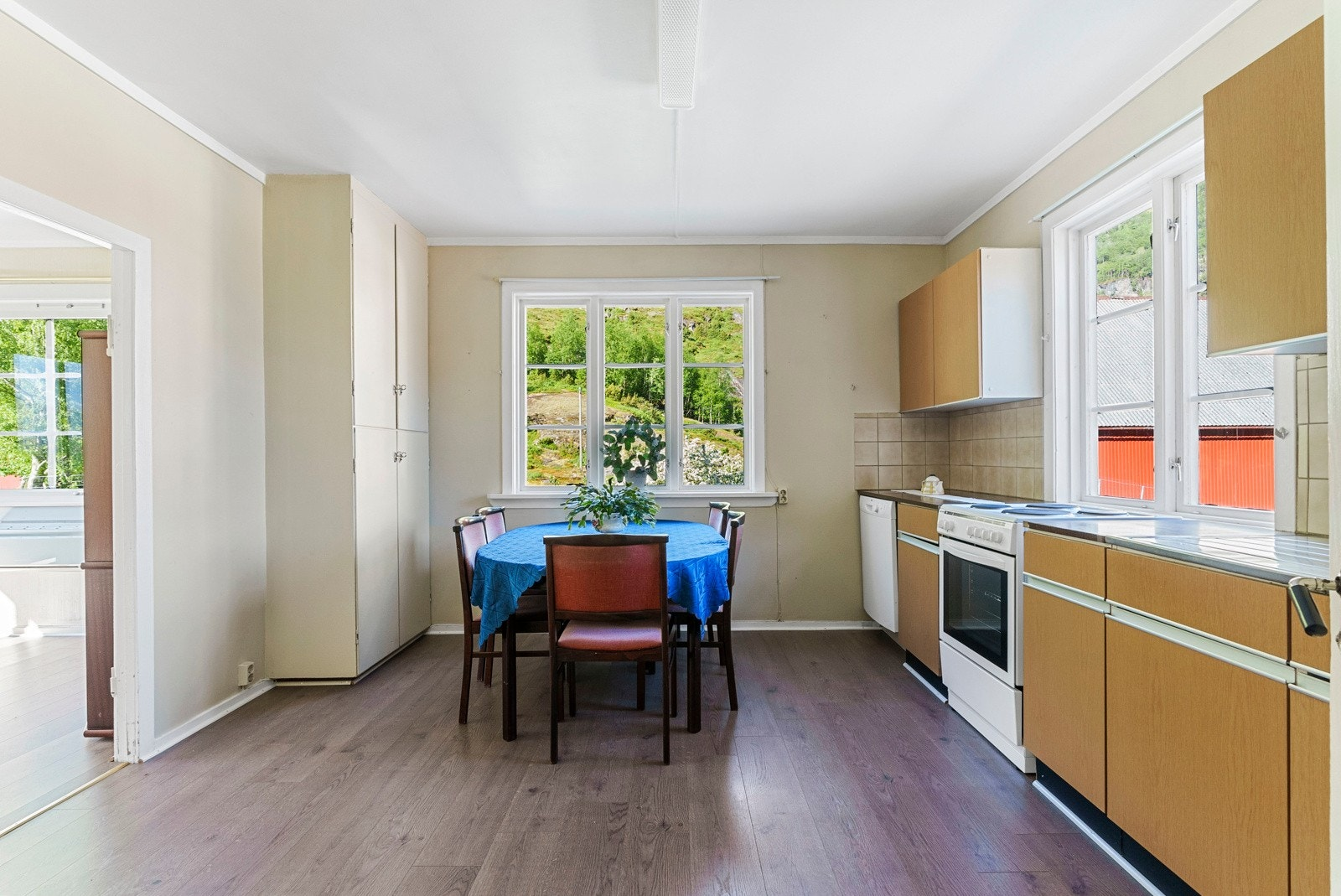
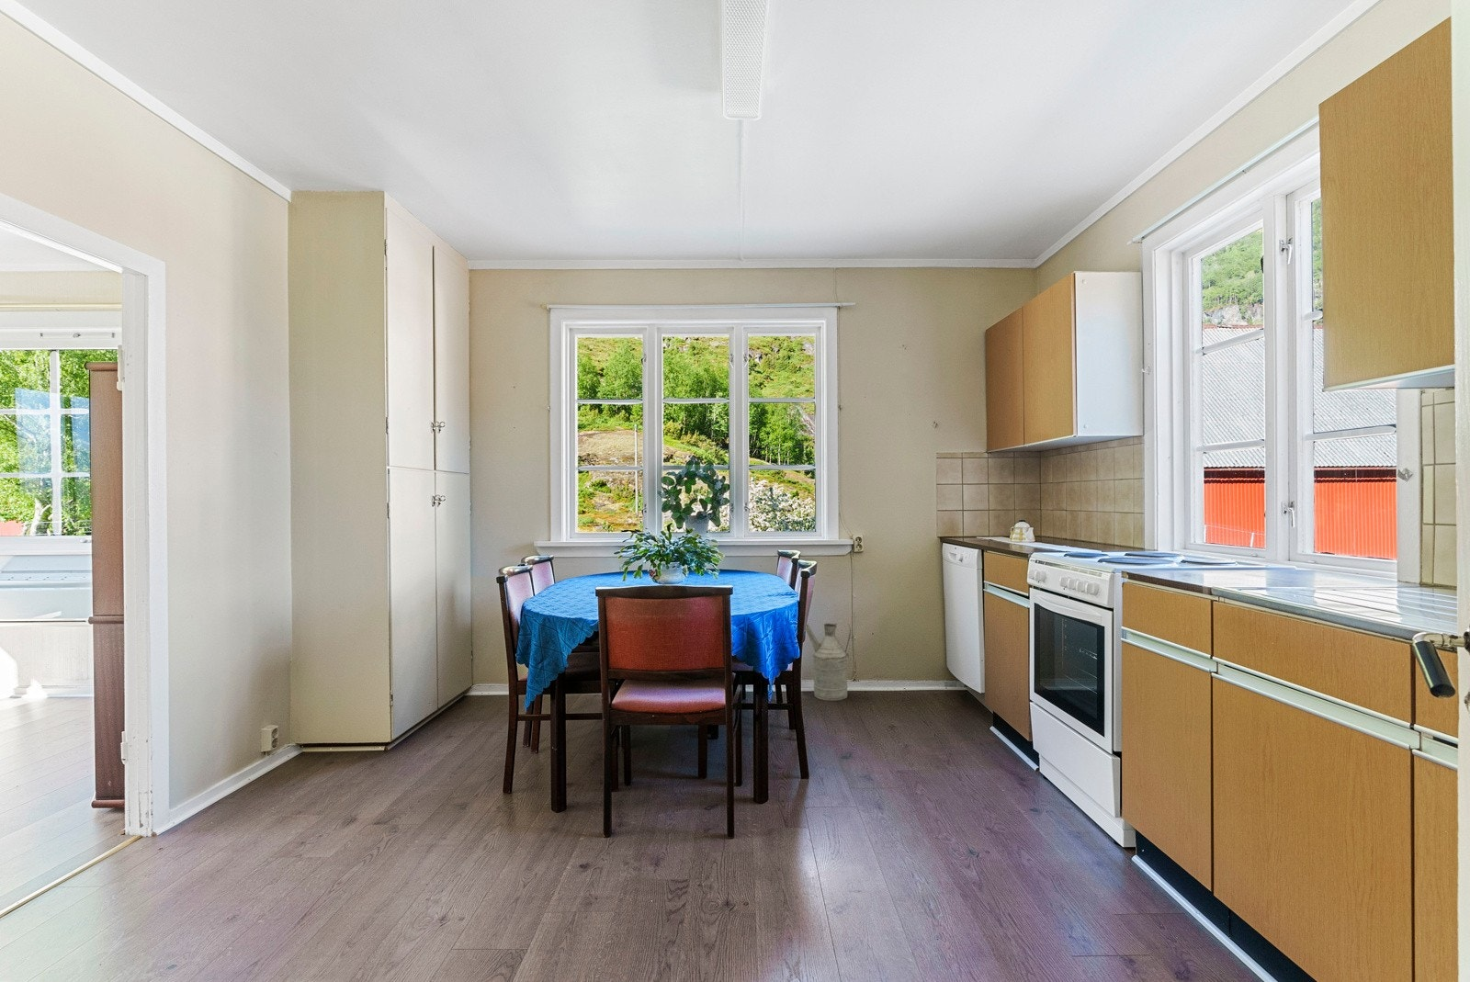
+ watering can [805,619,852,701]
